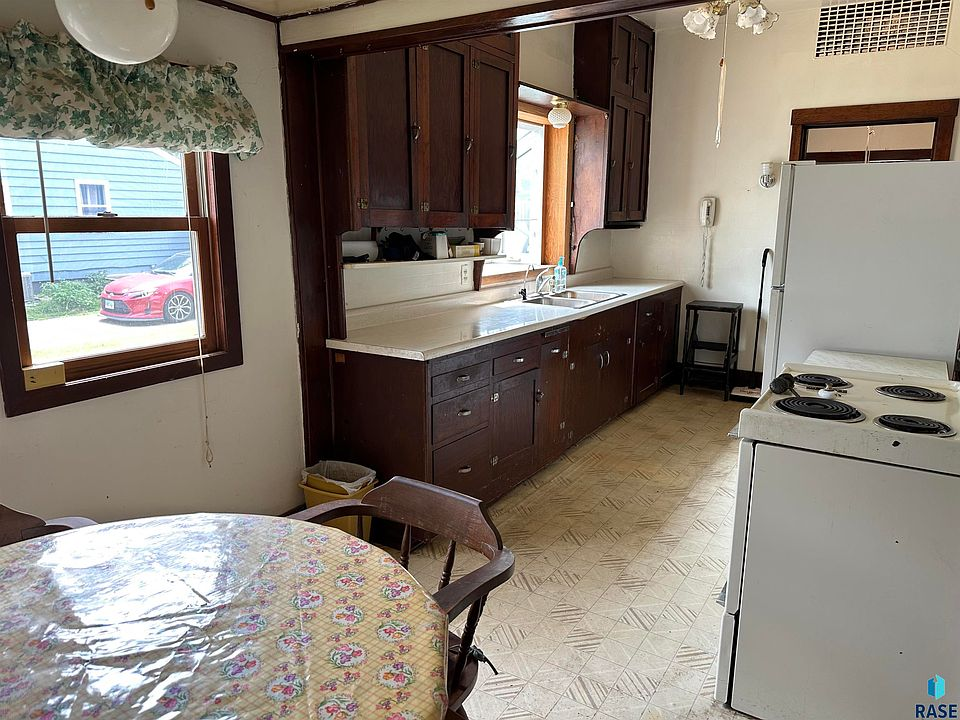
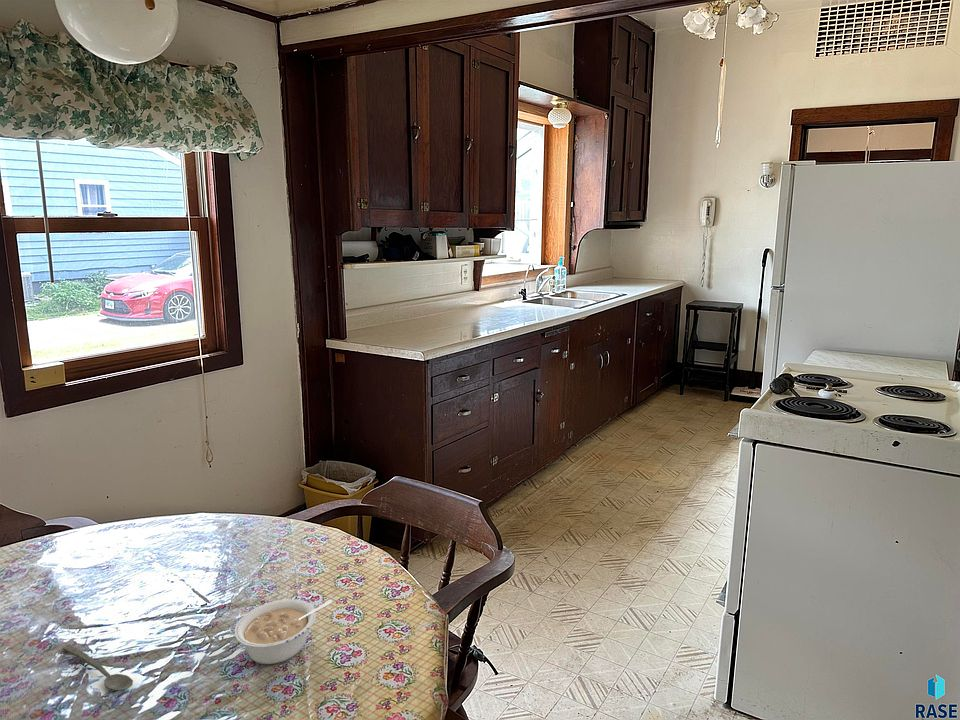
+ spoon [62,643,134,691]
+ legume [234,598,333,665]
